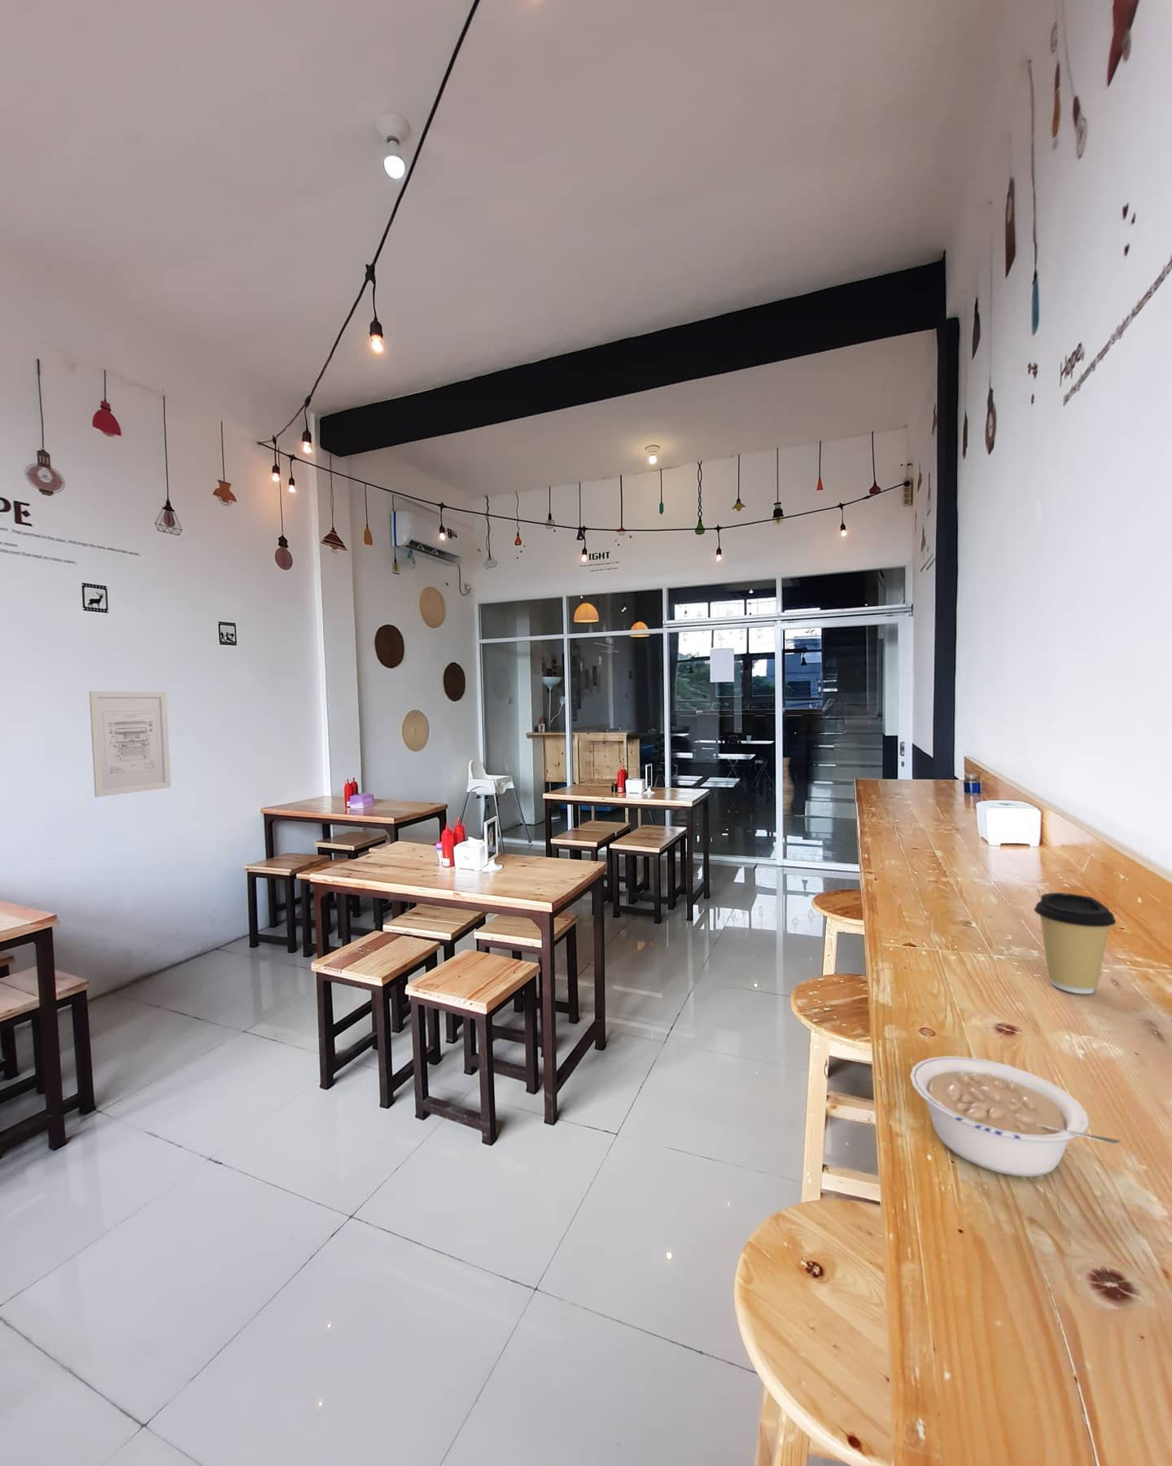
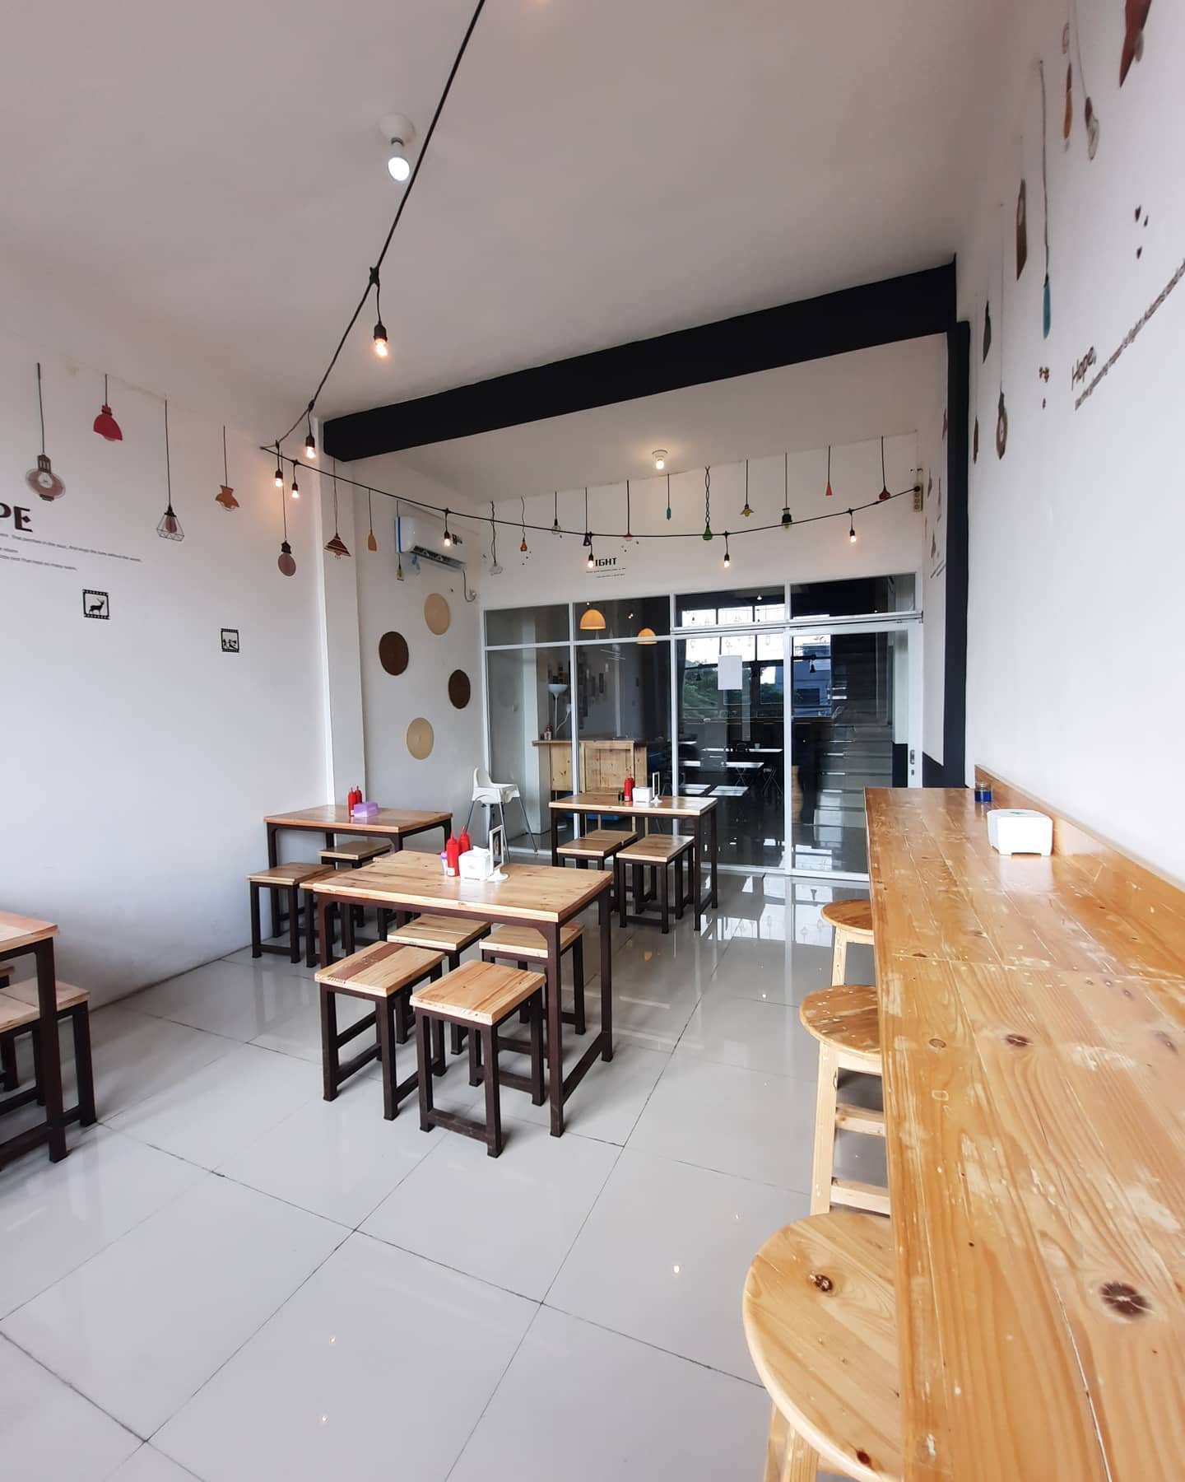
- coffee cup [1033,892,1117,994]
- legume [909,1056,1122,1178]
- wall art [88,691,172,798]
